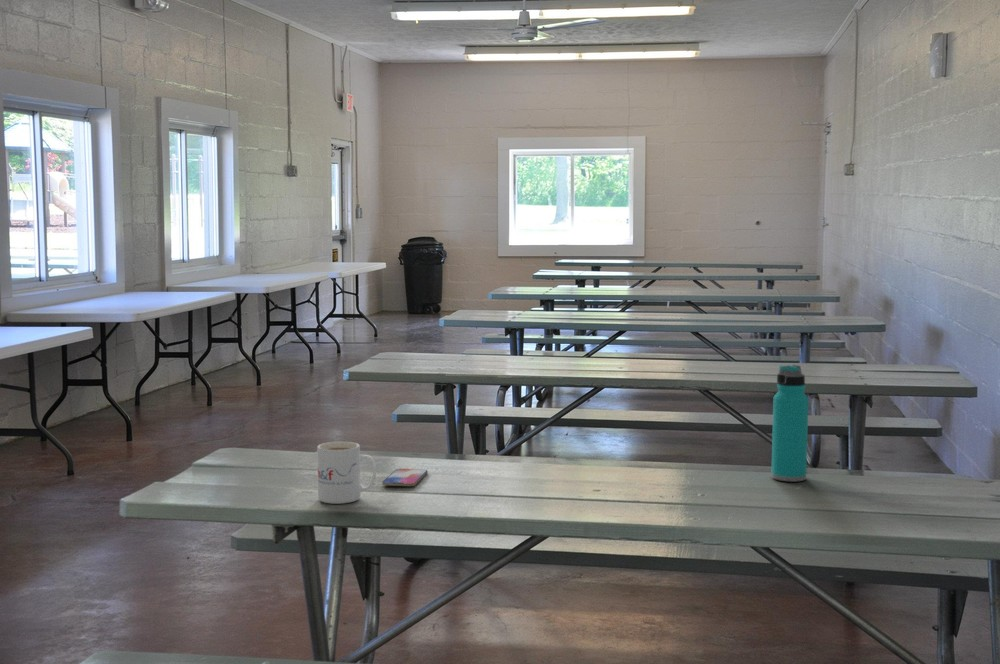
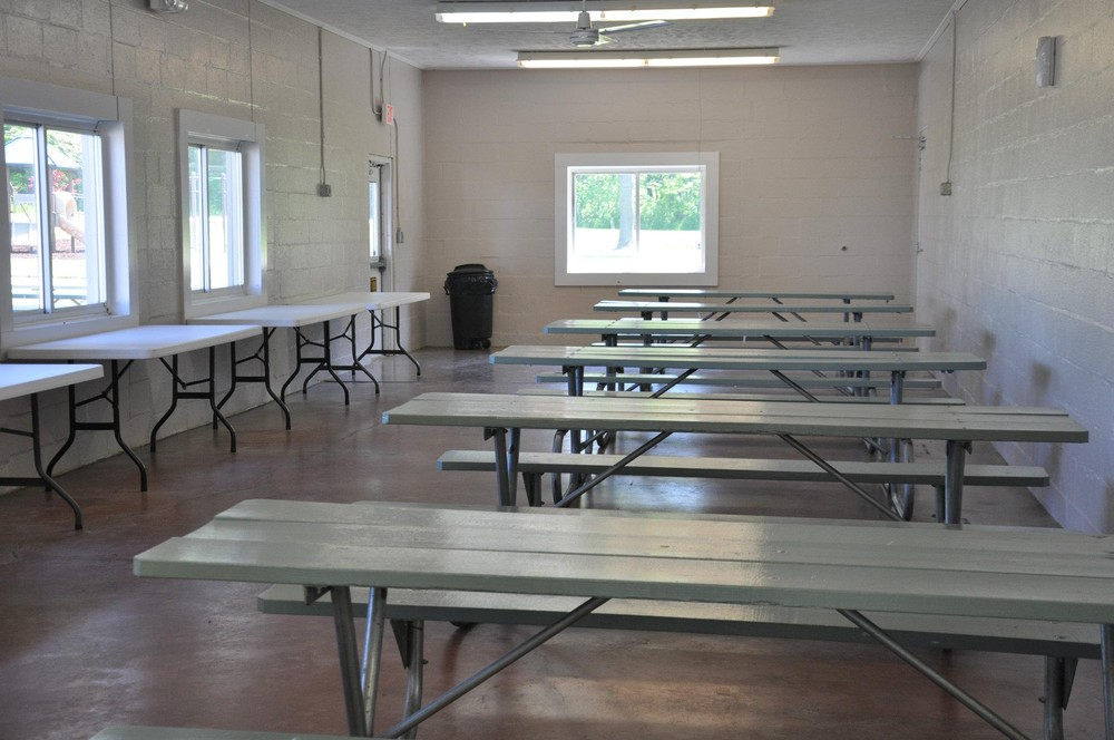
- water bottle [770,364,810,483]
- mug [316,441,377,505]
- smartphone [381,468,428,487]
